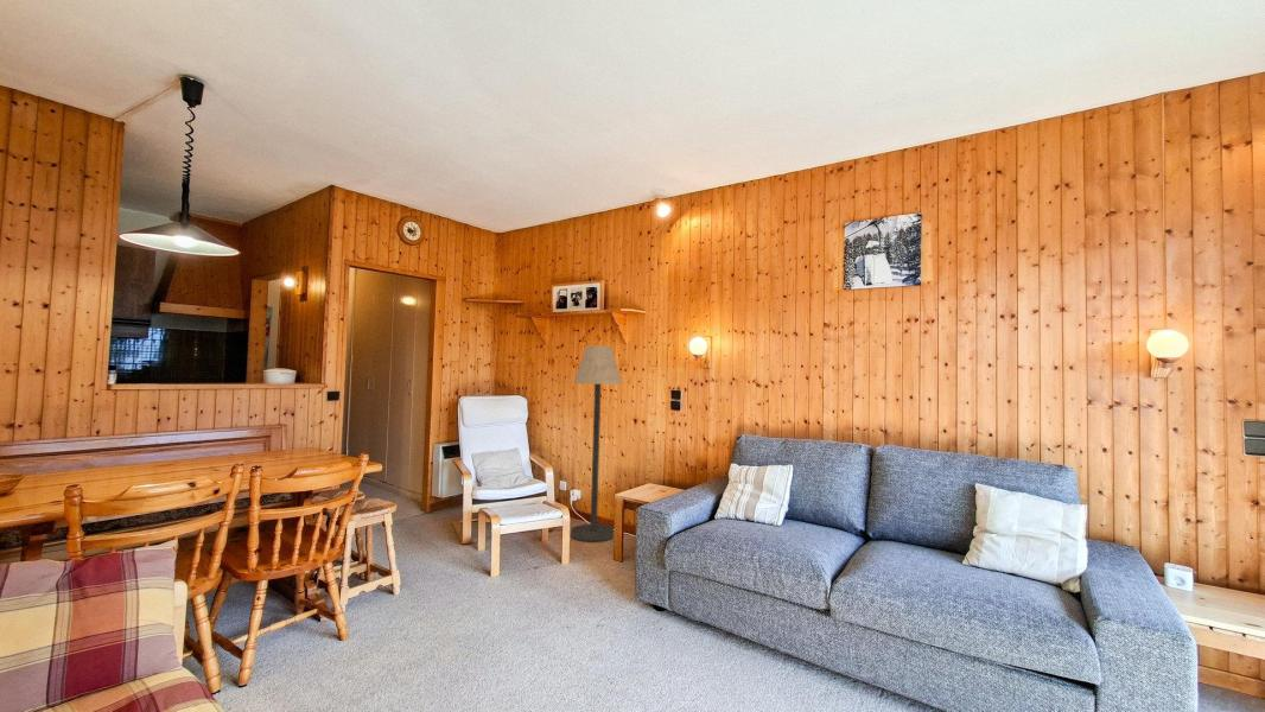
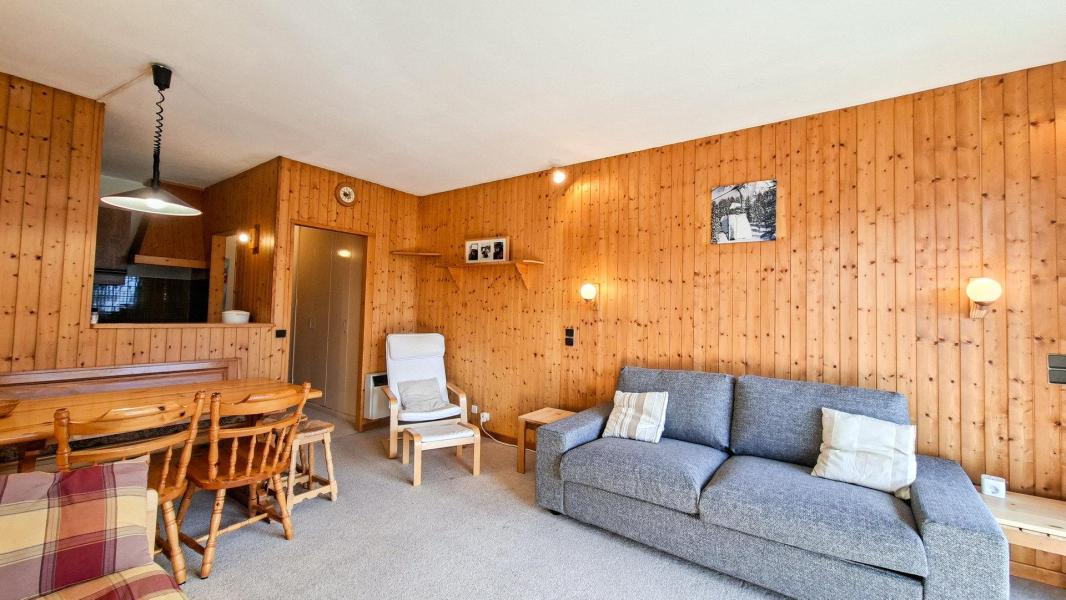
- floor lamp [570,345,624,542]
